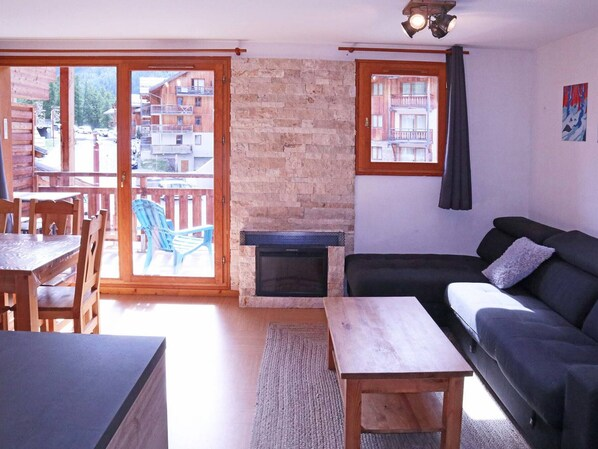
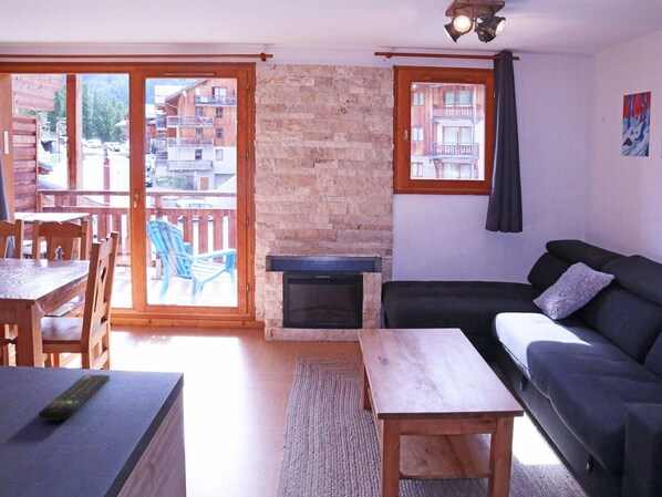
+ remote control [38,374,111,422]
